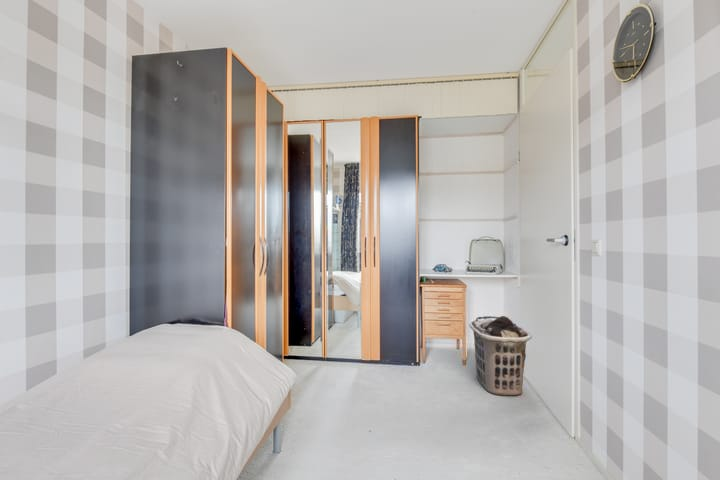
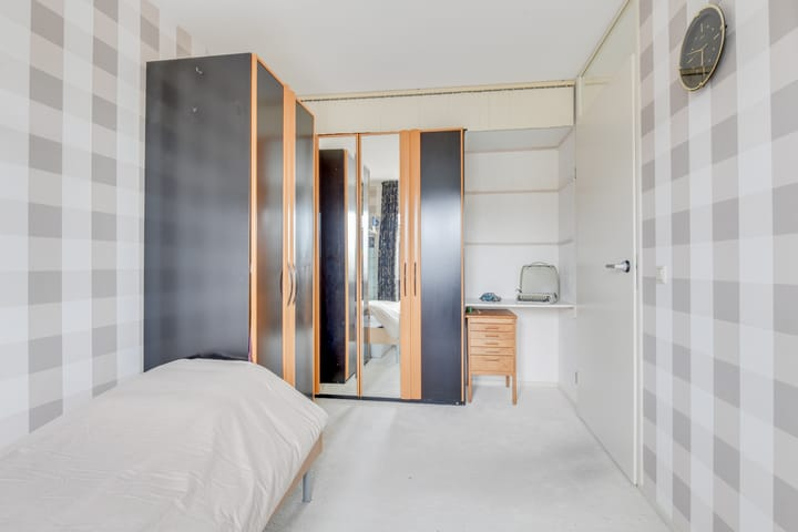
- clothes hamper [468,315,533,397]
